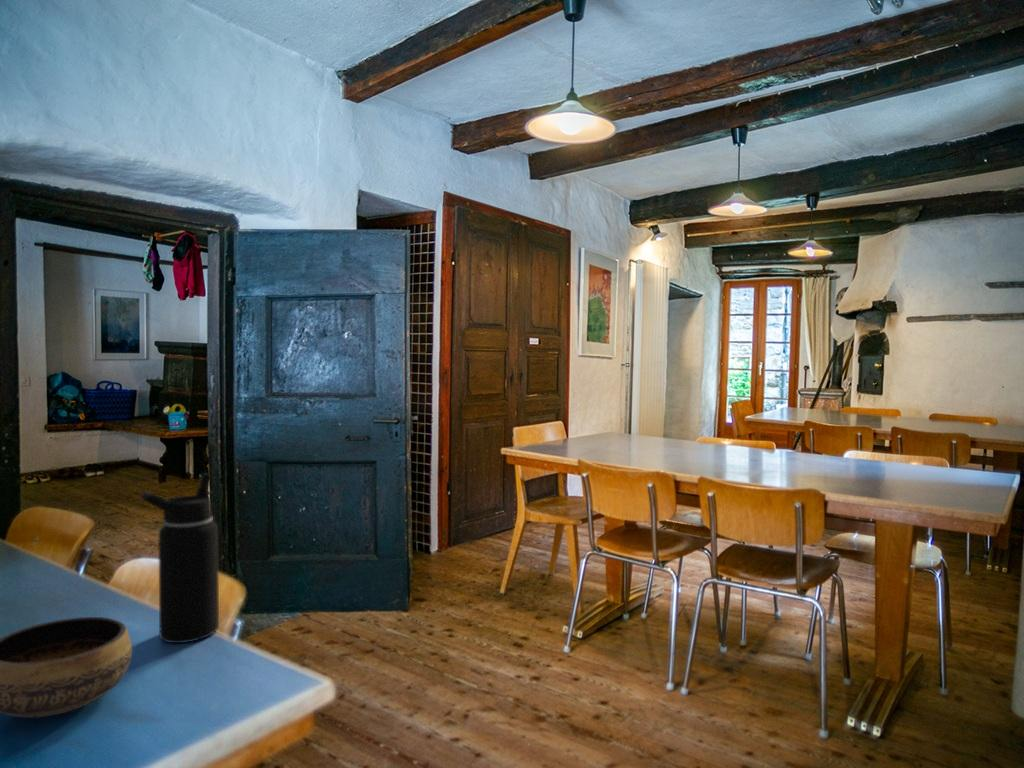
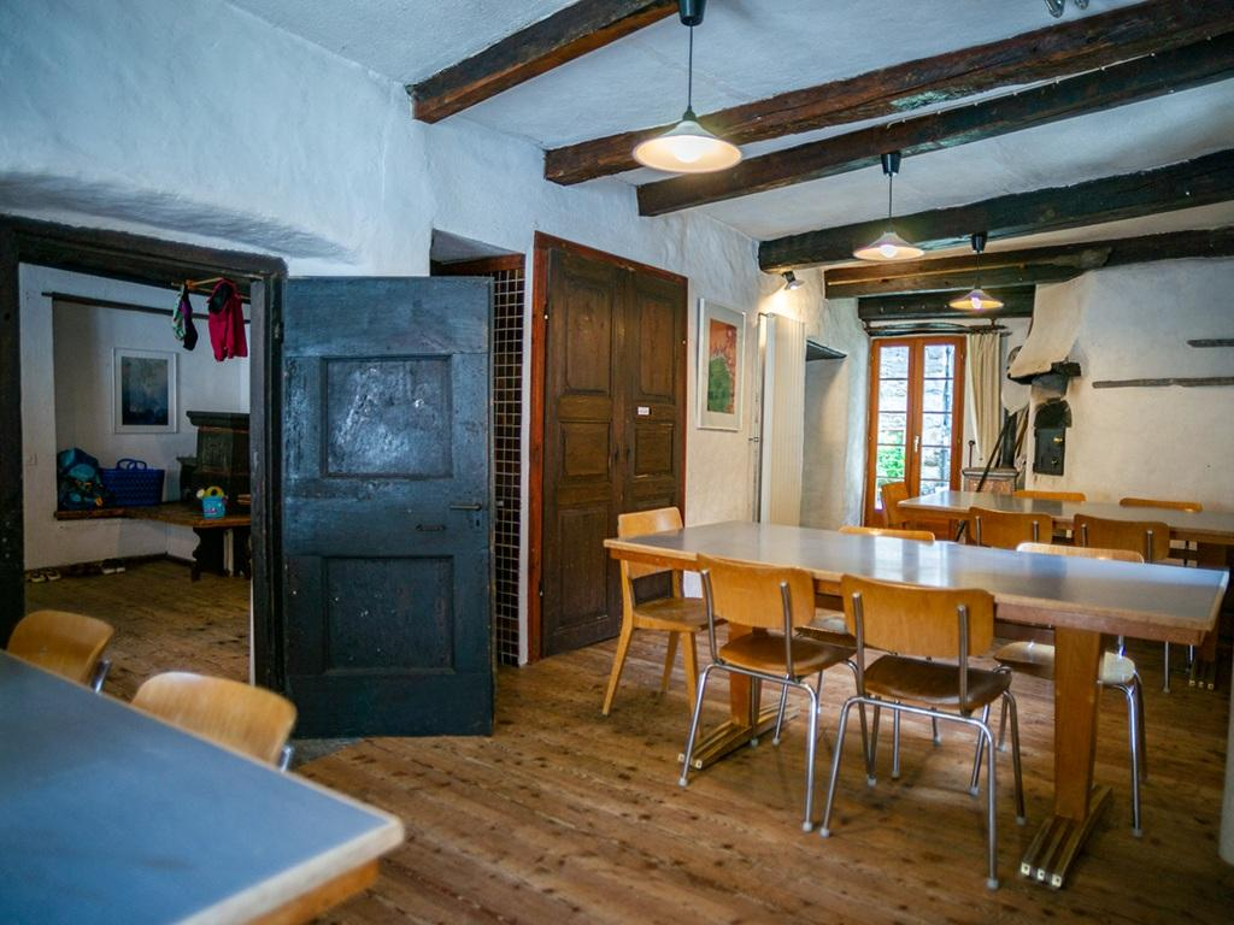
- water bottle [138,472,220,644]
- bowl [0,616,133,718]
